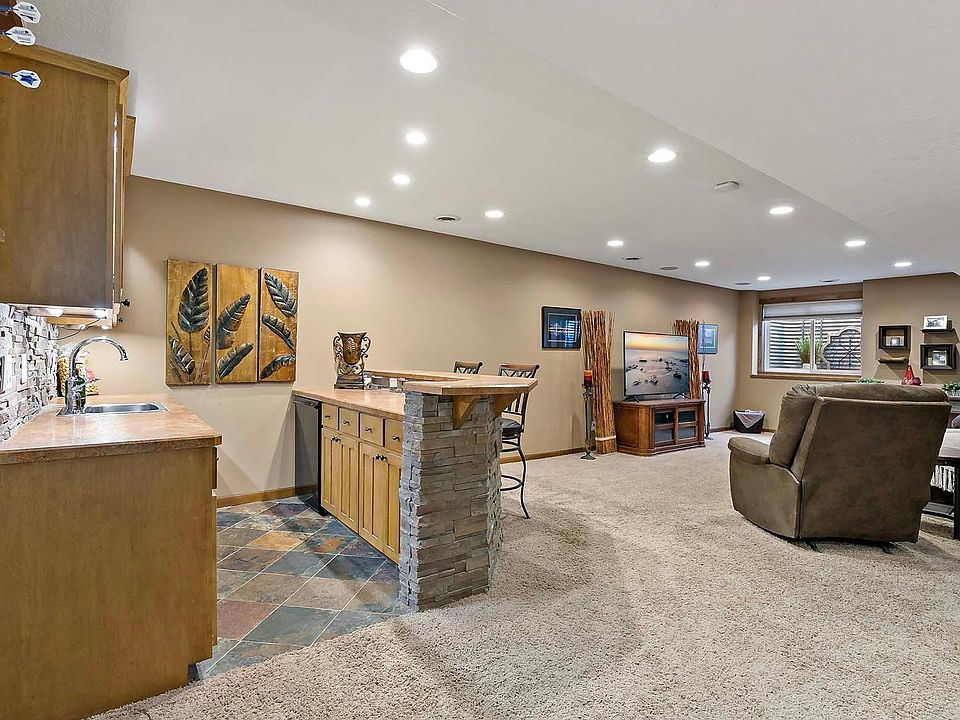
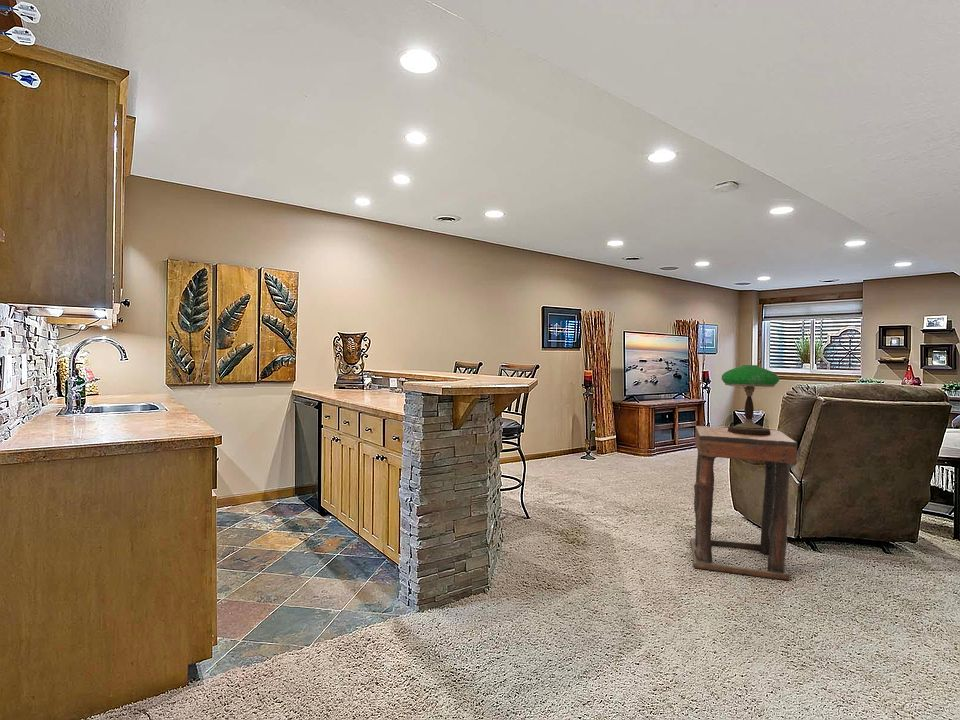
+ table lamp [721,364,780,435]
+ side table [689,425,798,581]
